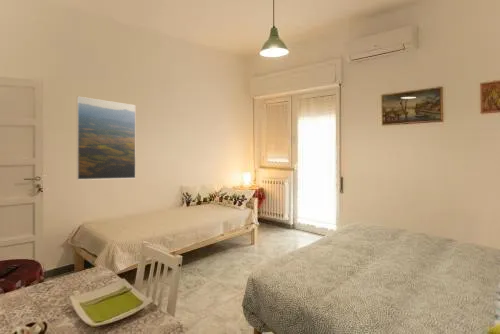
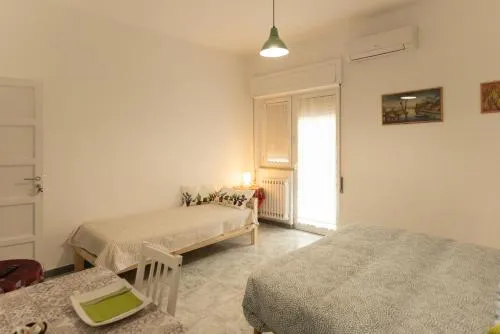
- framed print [76,95,137,181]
